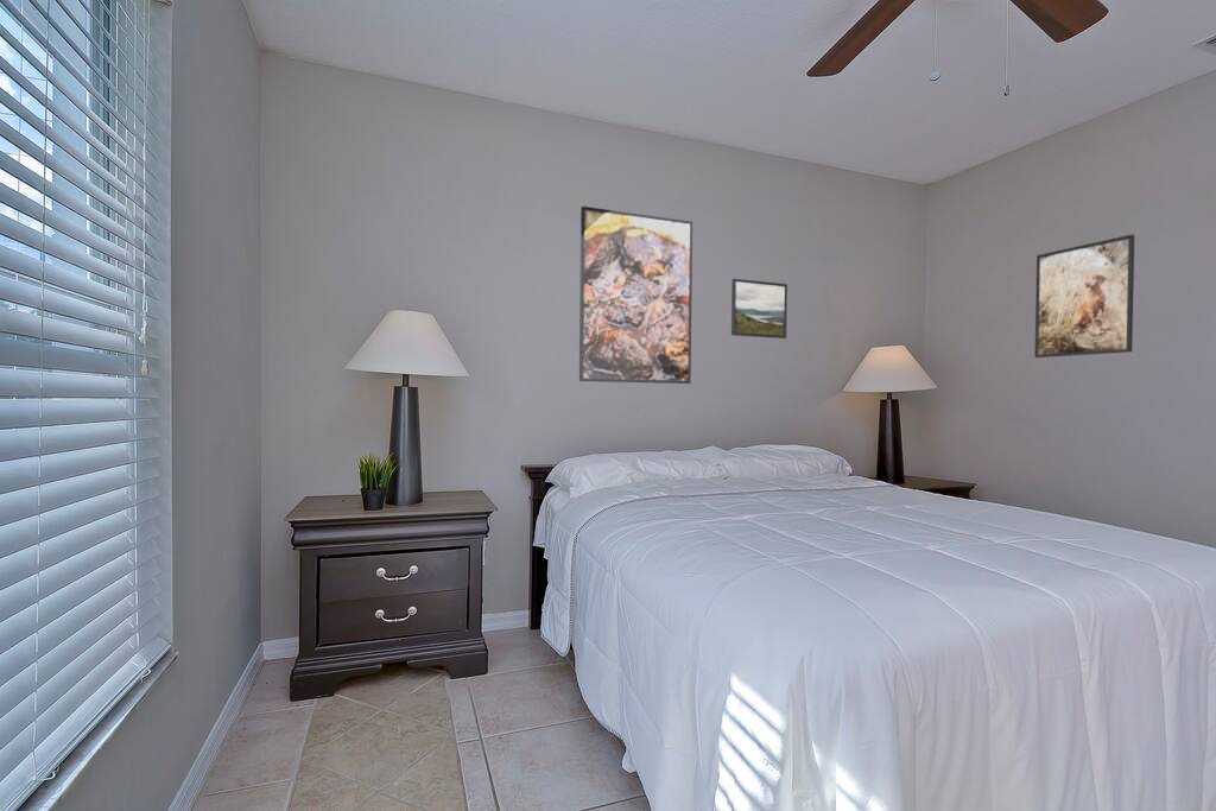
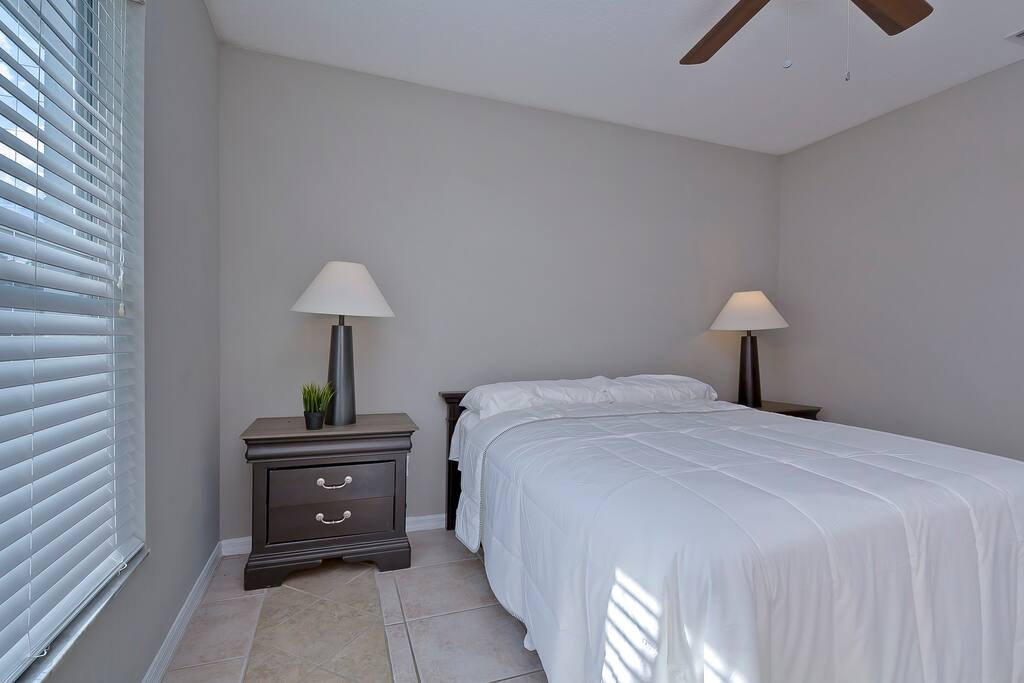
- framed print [1033,233,1135,359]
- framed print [730,278,788,340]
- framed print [578,205,694,385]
